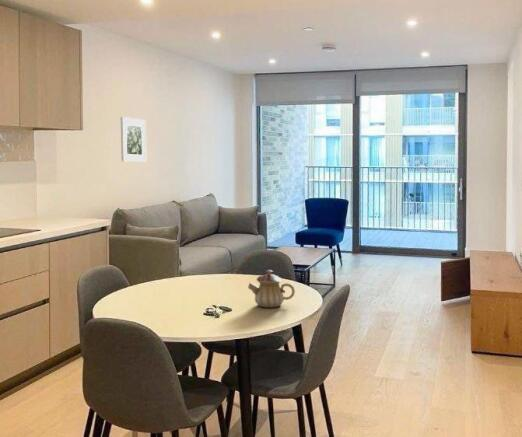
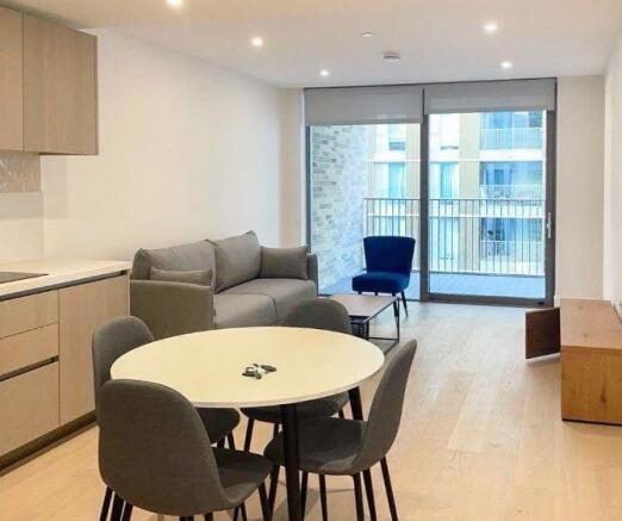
- teapot [247,269,296,309]
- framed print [120,116,147,163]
